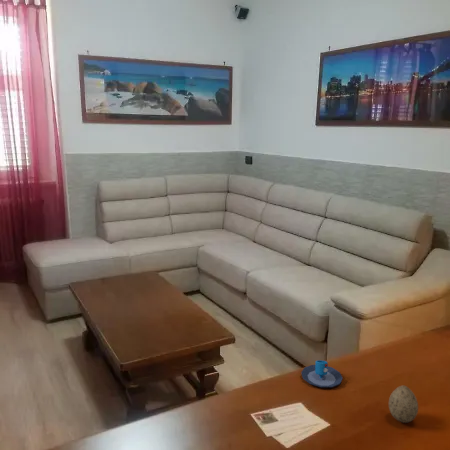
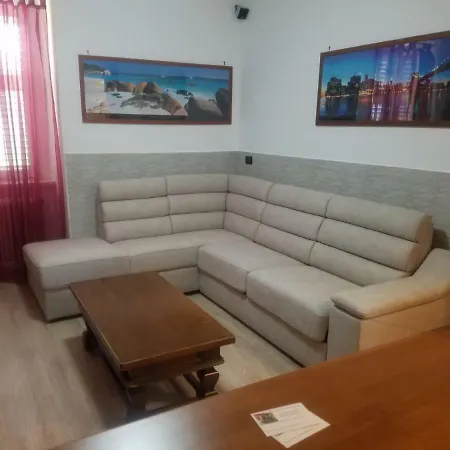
- mug [300,359,344,388]
- decorative egg [388,385,419,424]
